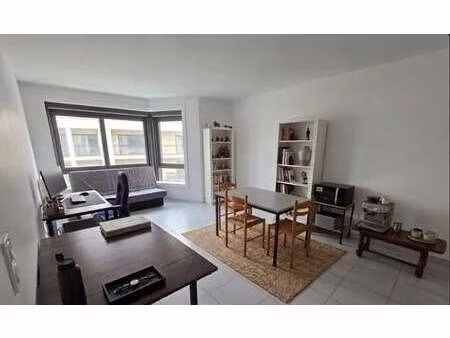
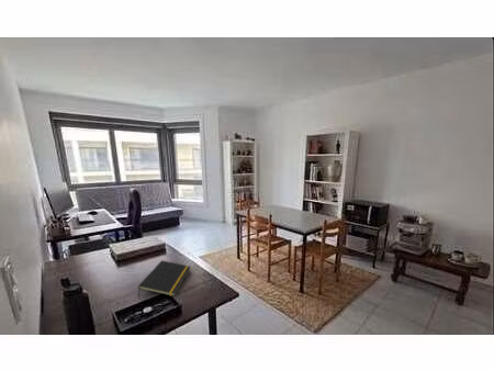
+ notepad [137,259,191,297]
